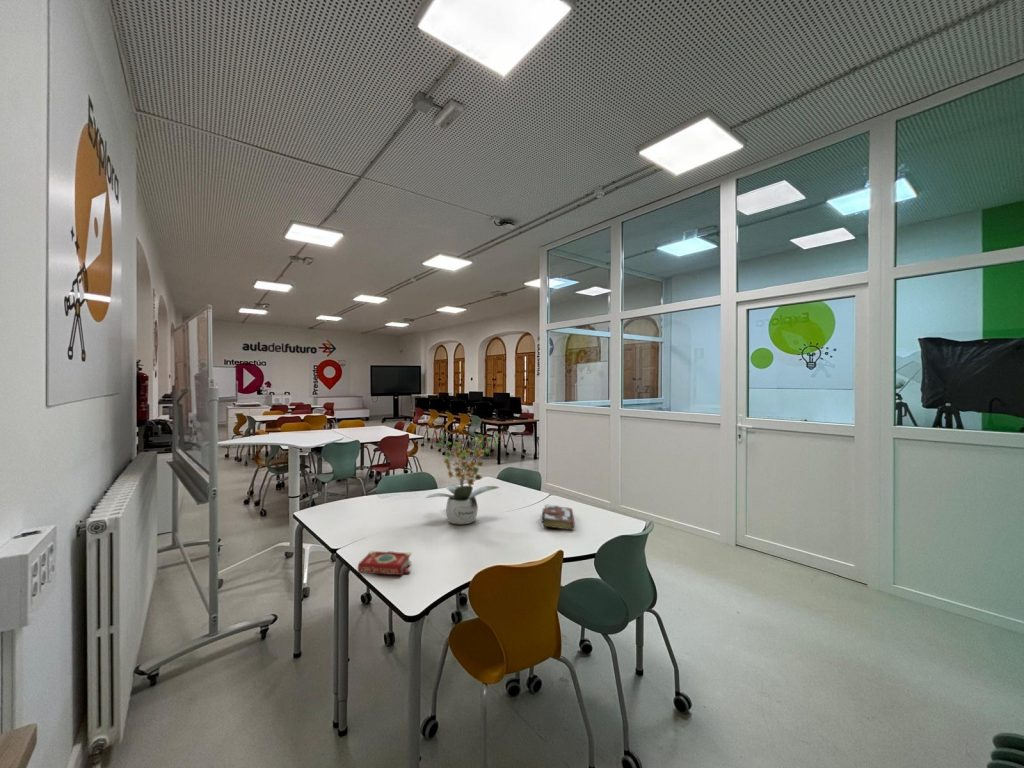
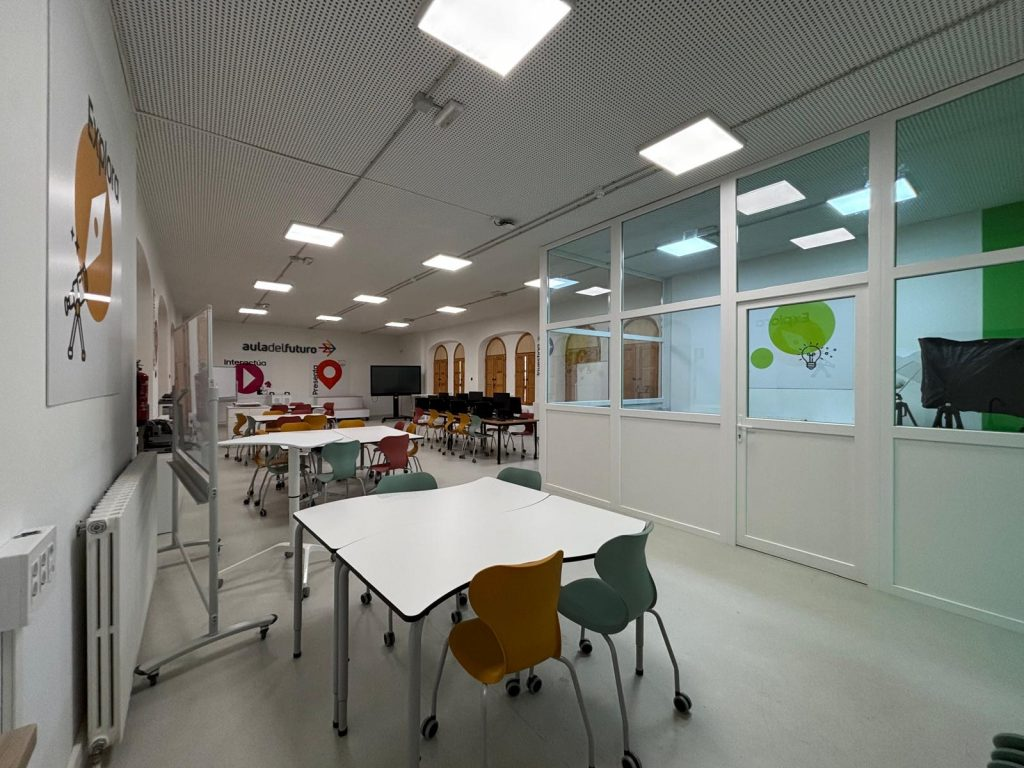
- potted plant [425,430,506,525]
- book [357,550,413,576]
- book [541,503,576,531]
